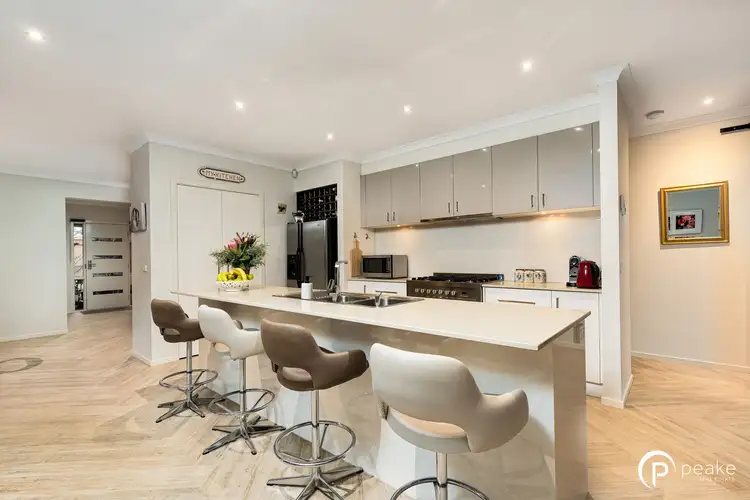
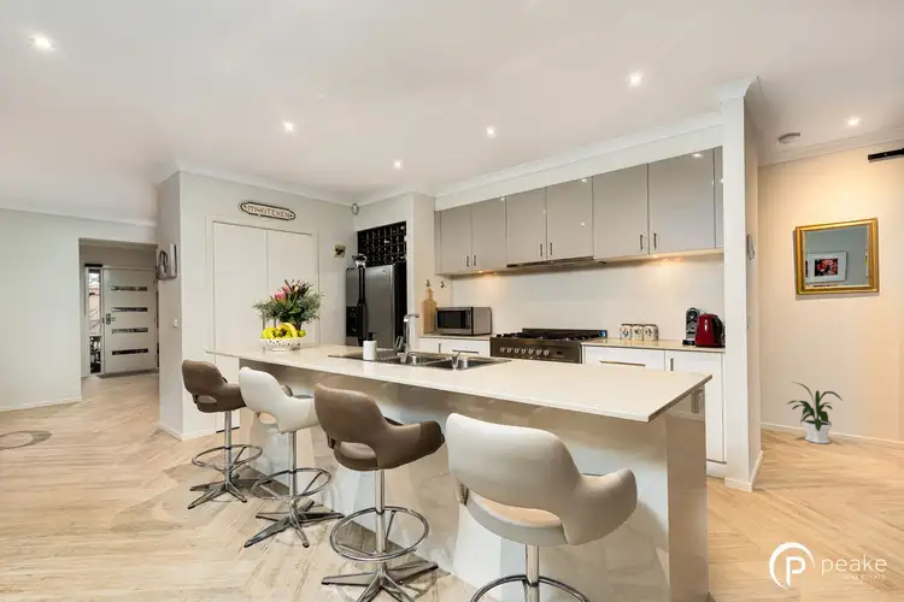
+ house plant [785,380,843,444]
